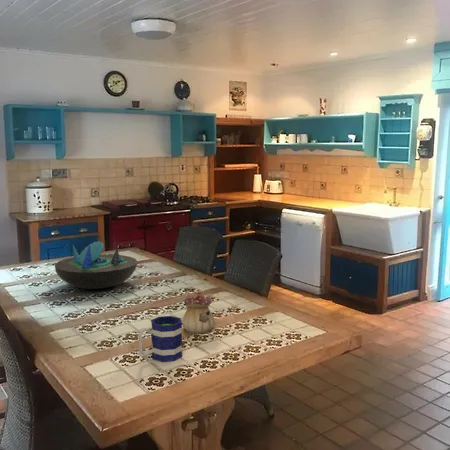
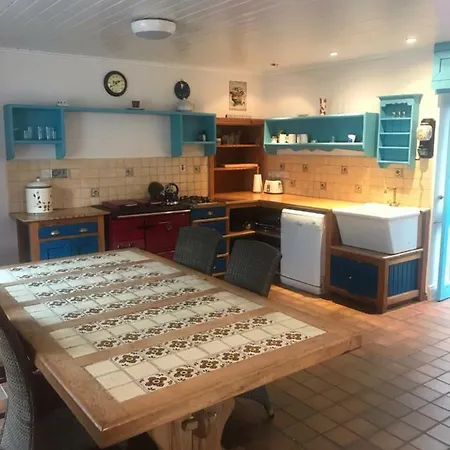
- mug [137,315,183,362]
- decorative bowl [54,240,138,290]
- teapot [182,290,216,334]
